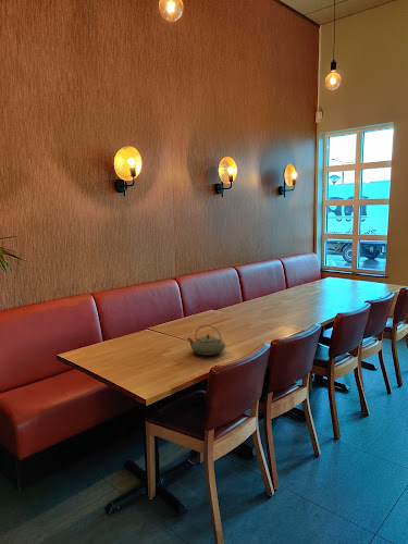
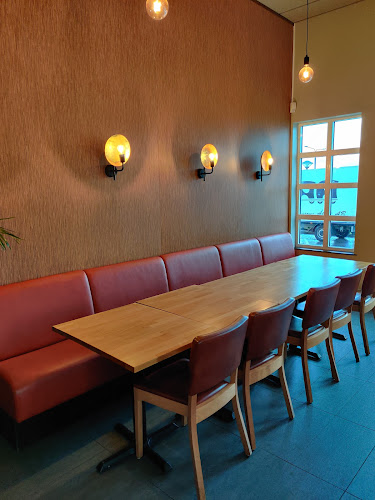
- teapot [186,324,226,357]
